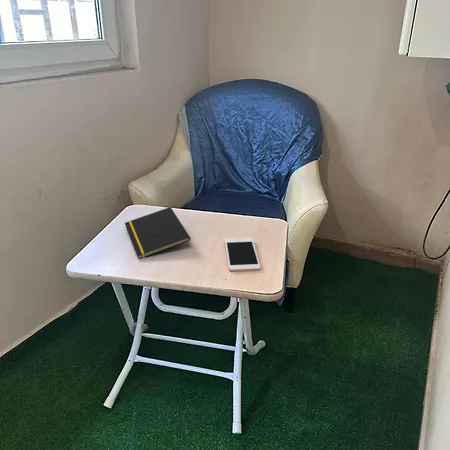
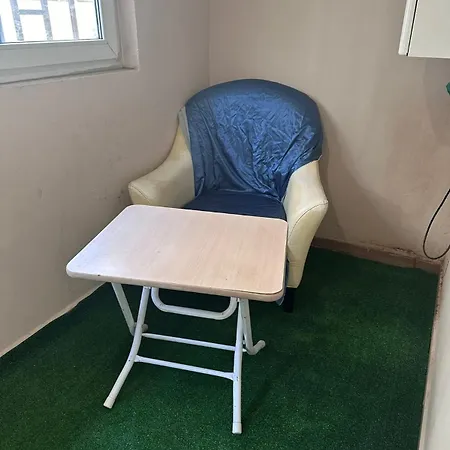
- notepad [124,206,192,260]
- cell phone [224,237,261,273]
